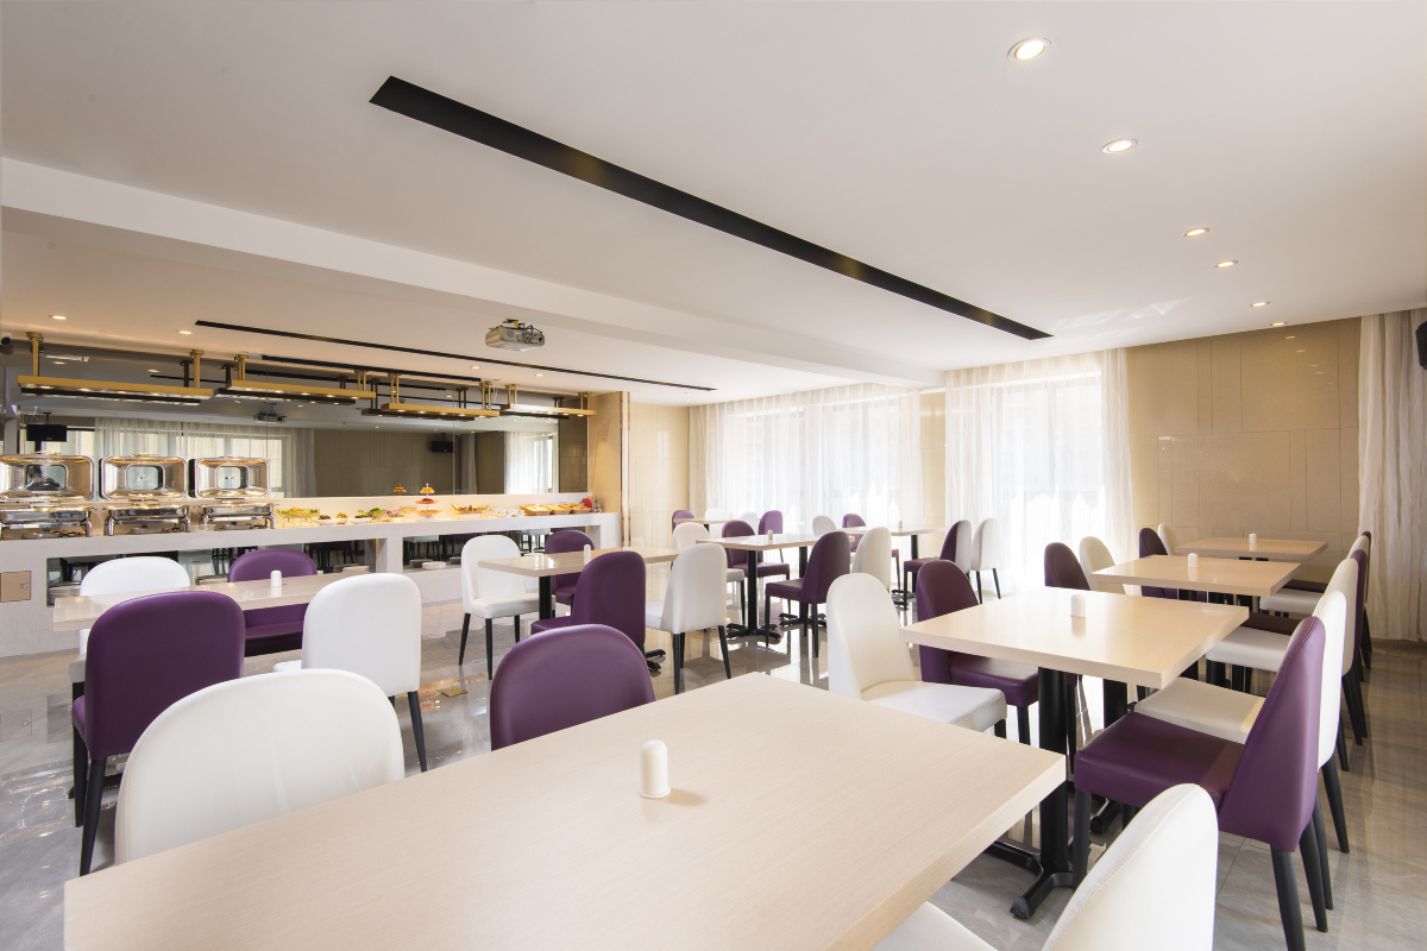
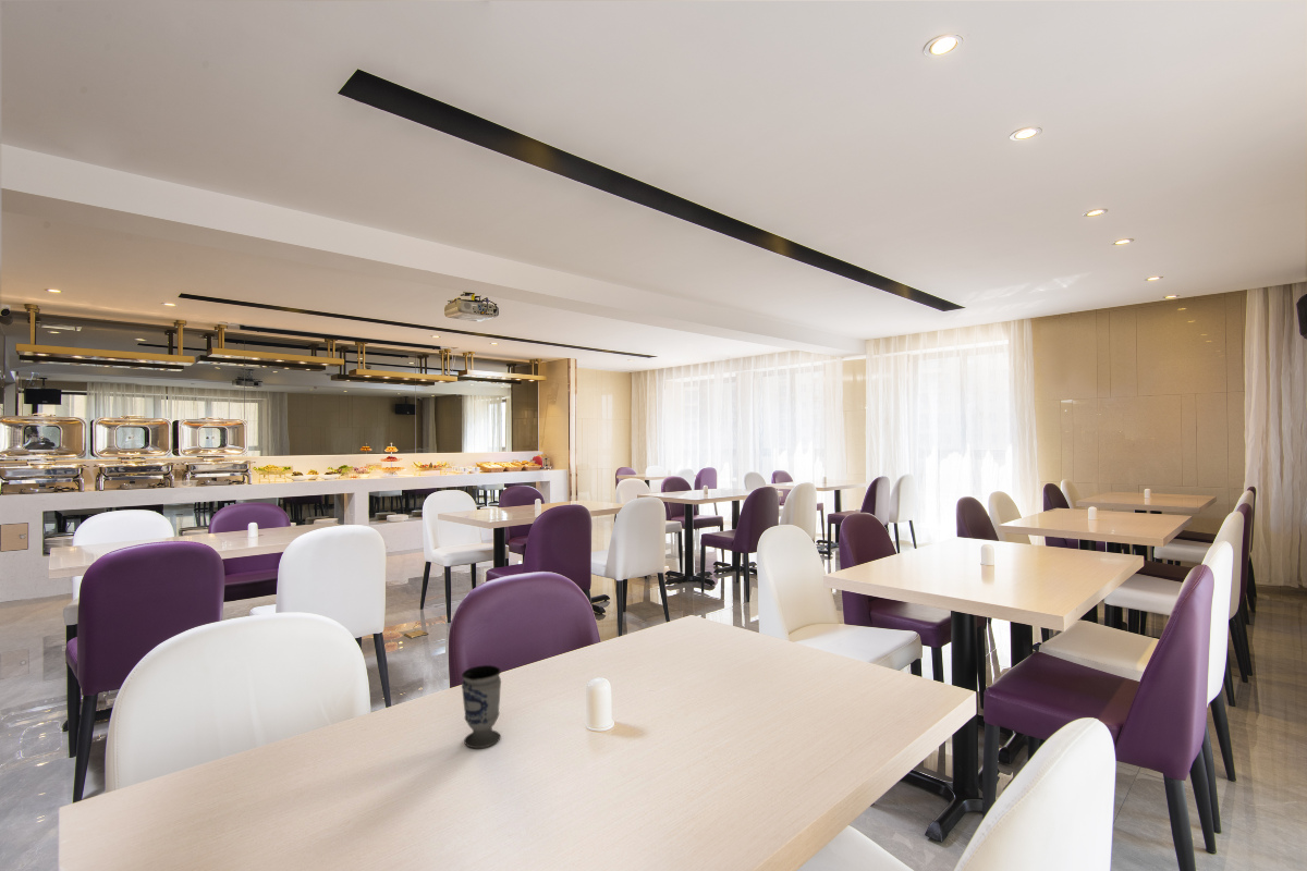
+ cup [461,664,502,749]
